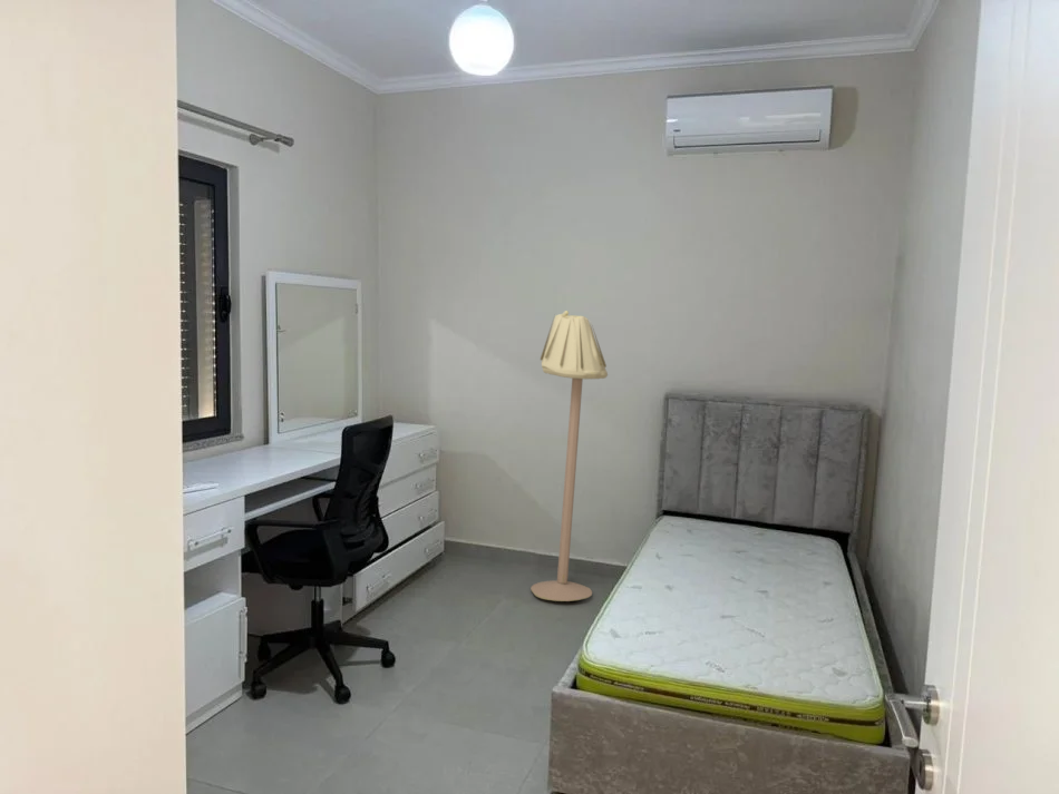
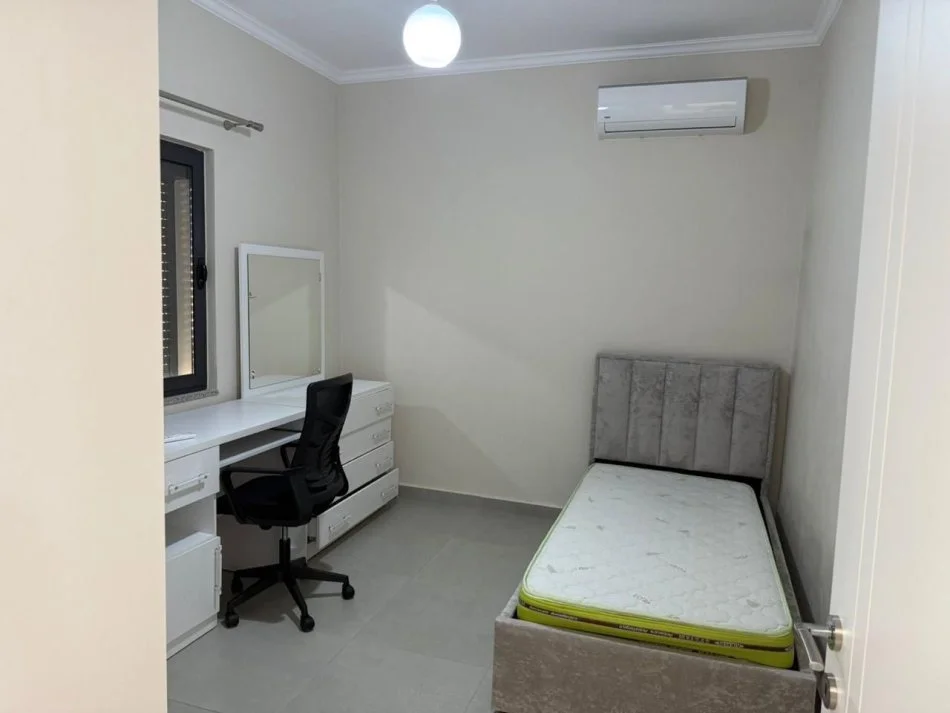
- floor lamp [530,310,609,602]
